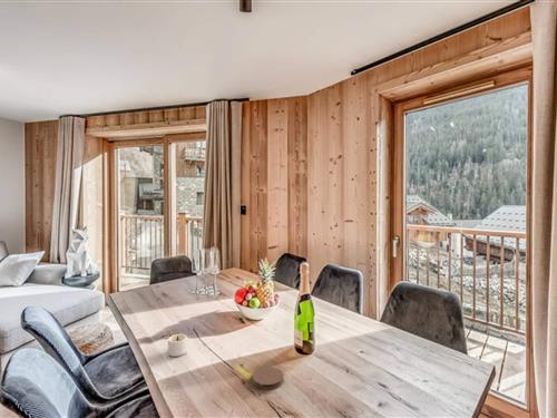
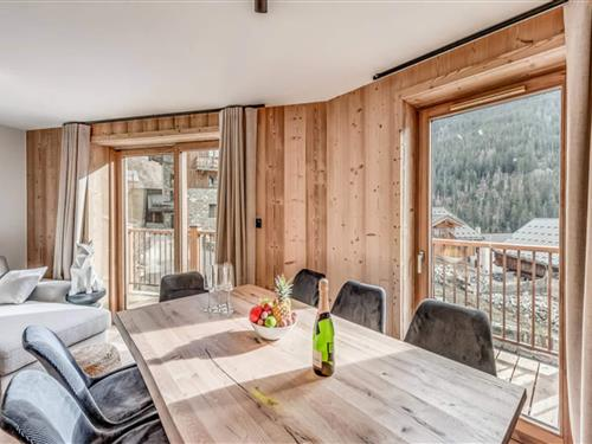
- candle [167,333,188,358]
- coaster [251,366,284,390]
